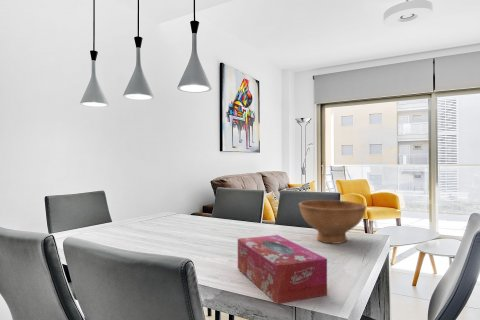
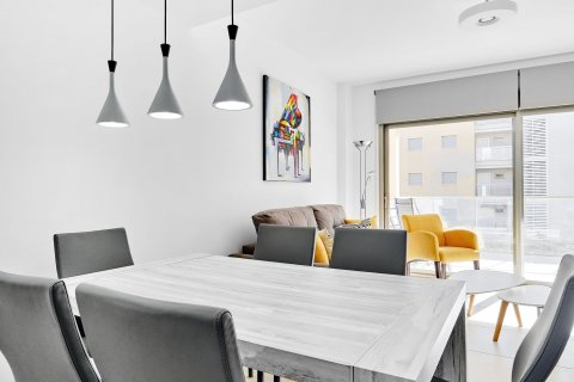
- bowl [298,199,367,245]
- tissue box [237,234,328,305]
